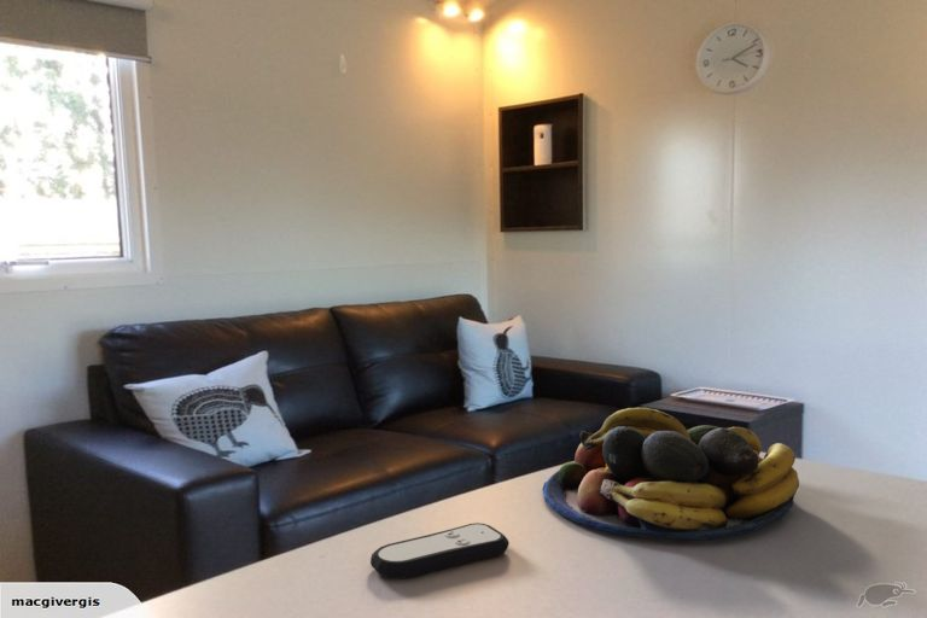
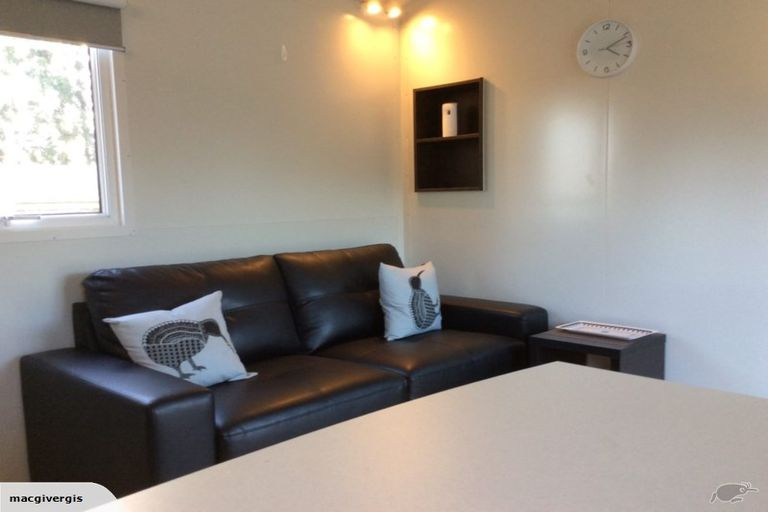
- fruit bowl [542,407,800,541]
- remote control [369,521,511,579]
